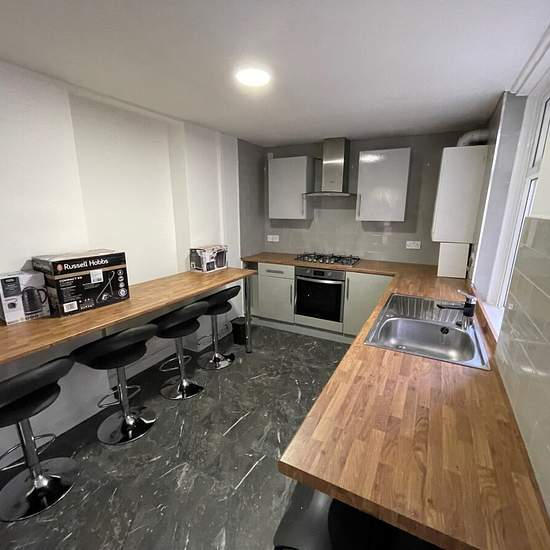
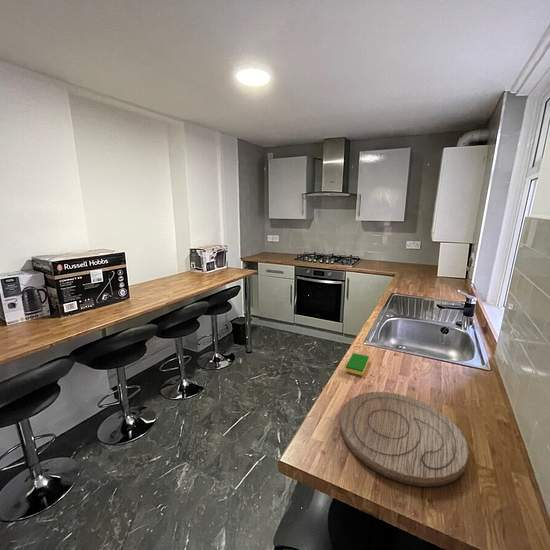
+ cutting board [339,391,470,488]
+ dish sponge [345,352,370,376]
